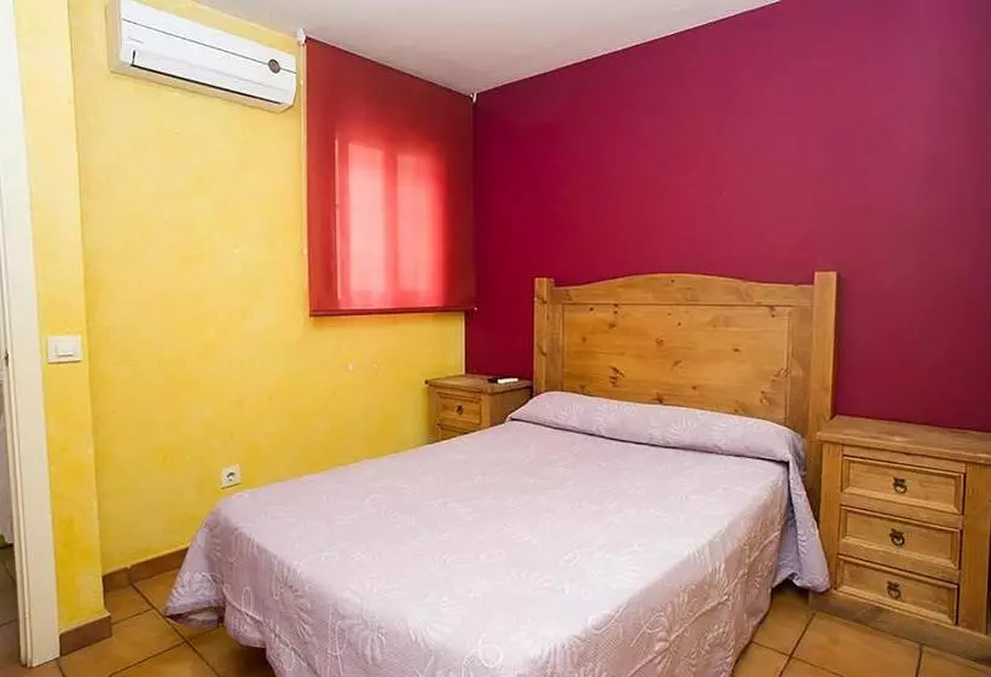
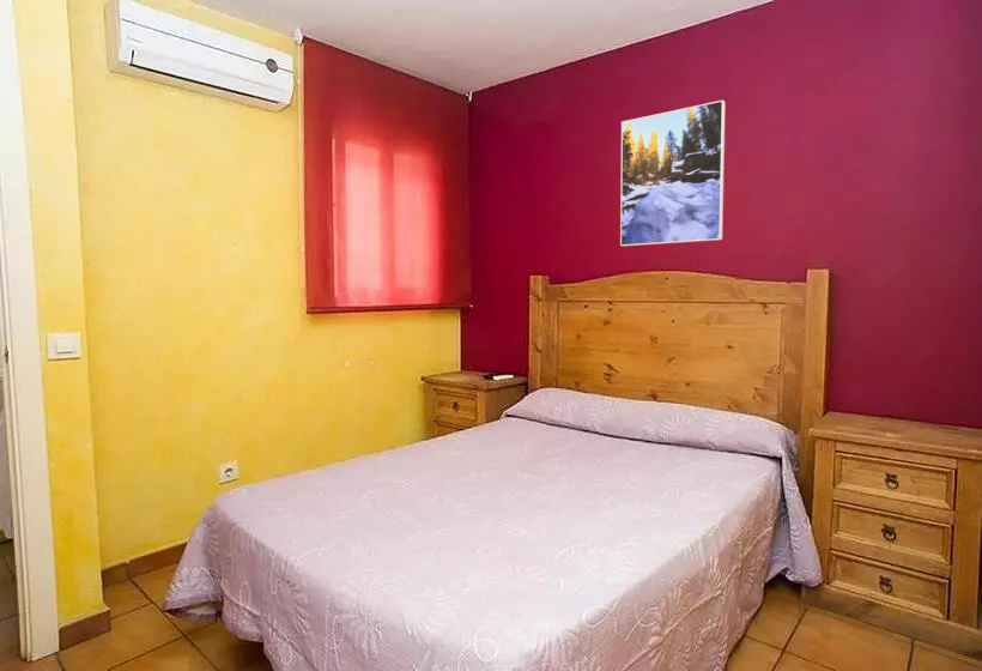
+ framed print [619,99,726,247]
